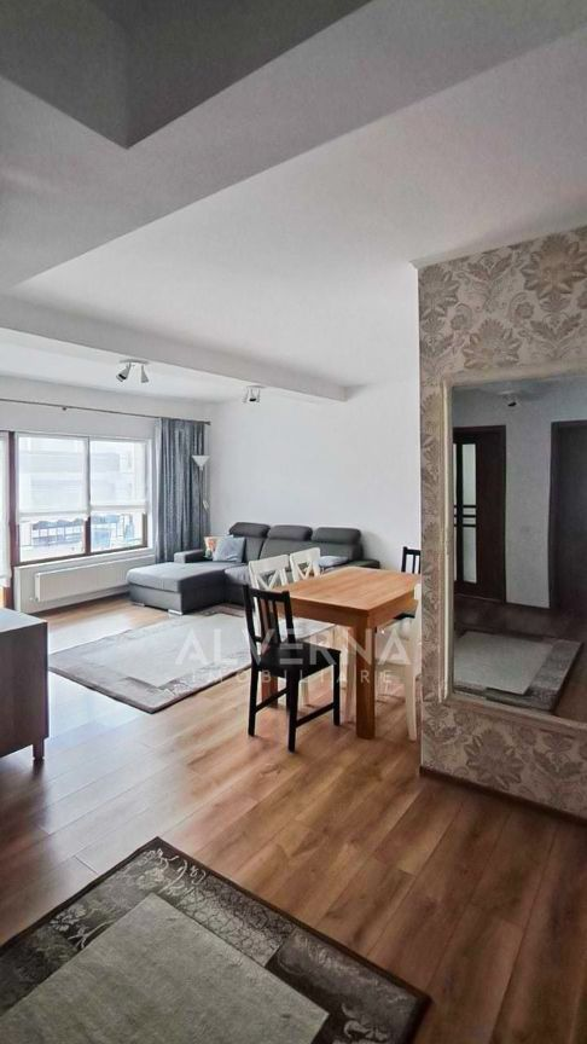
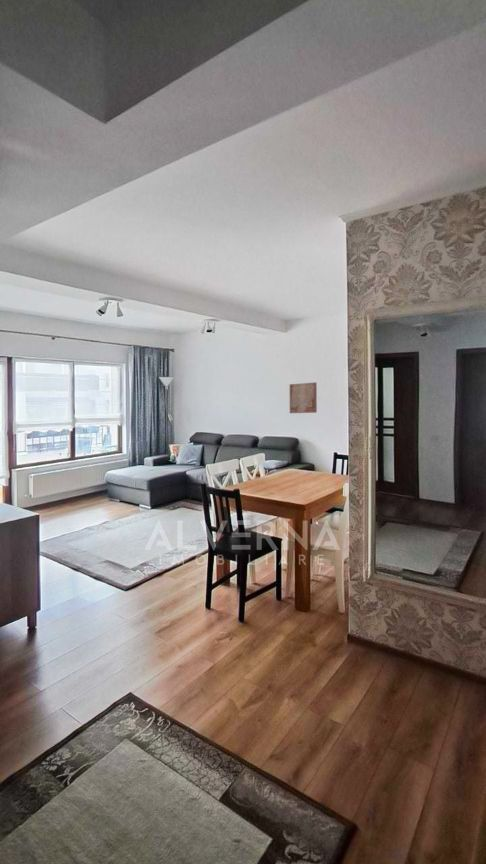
+ wall art [289,382,318,414]
